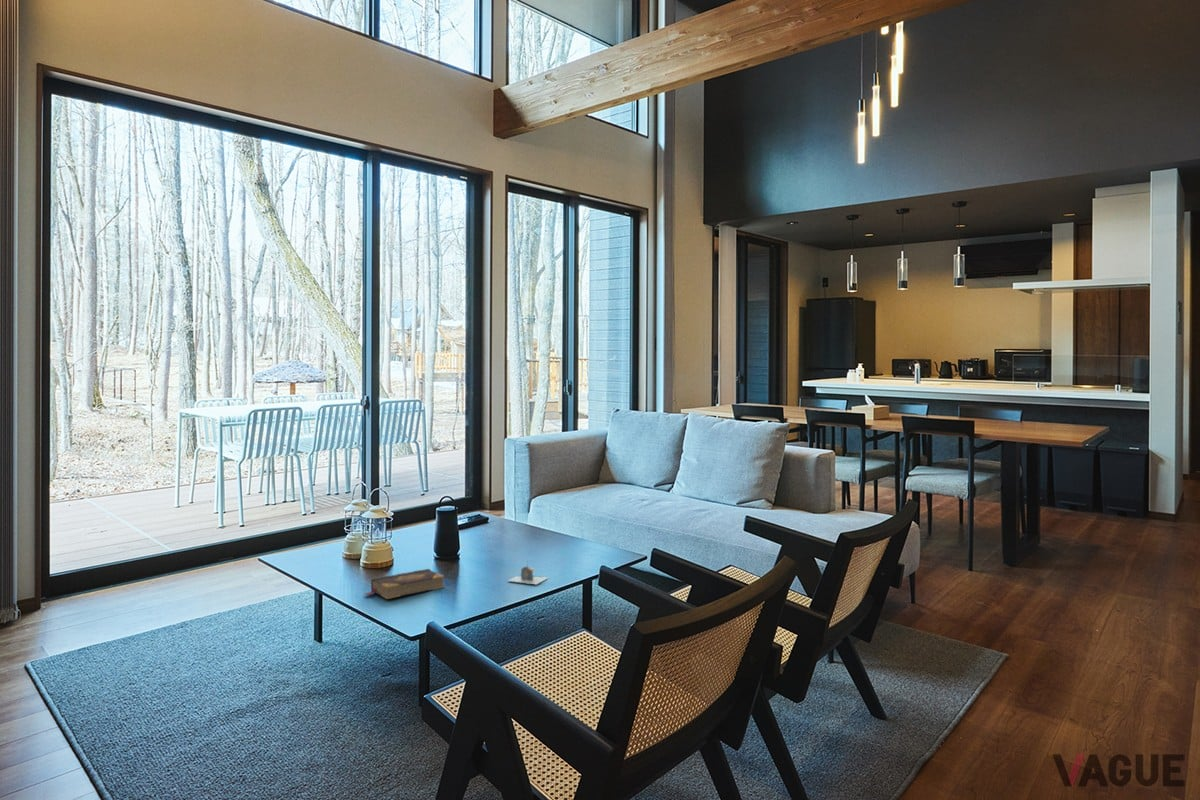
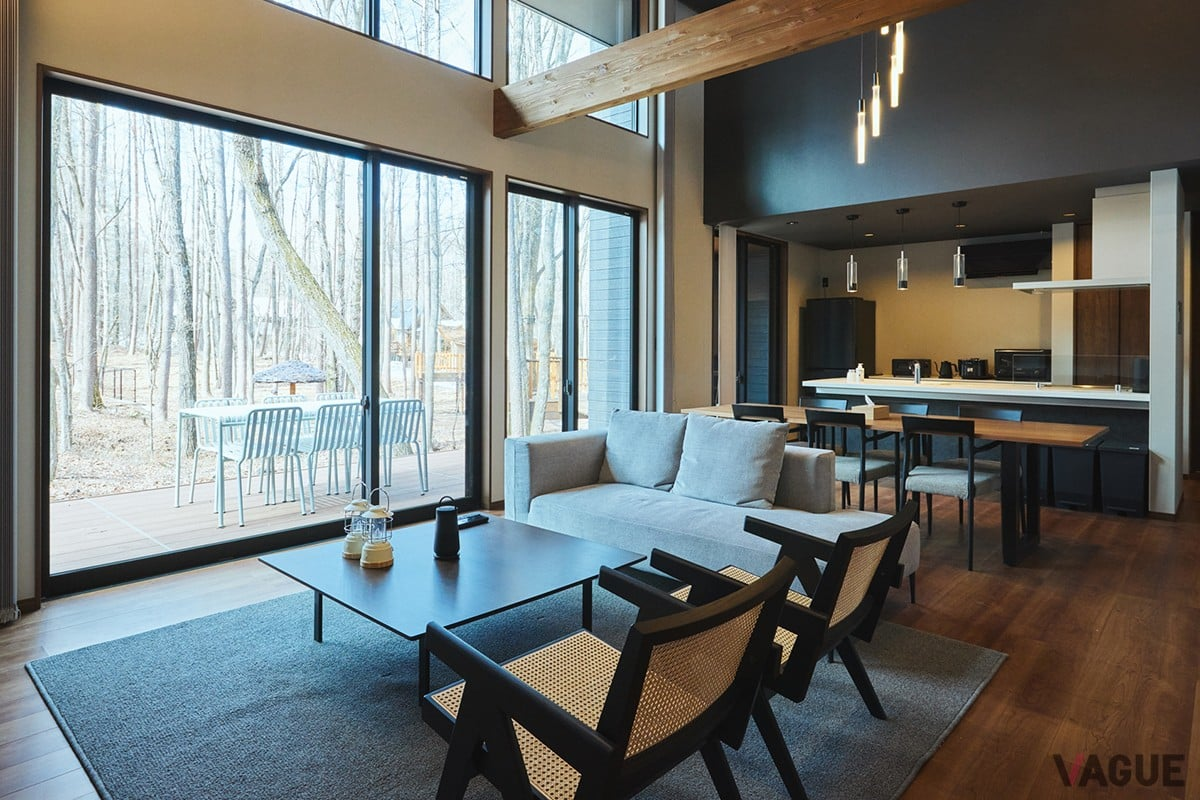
- book [365,568,445,600]
- architectural model [507,558,549,585]
